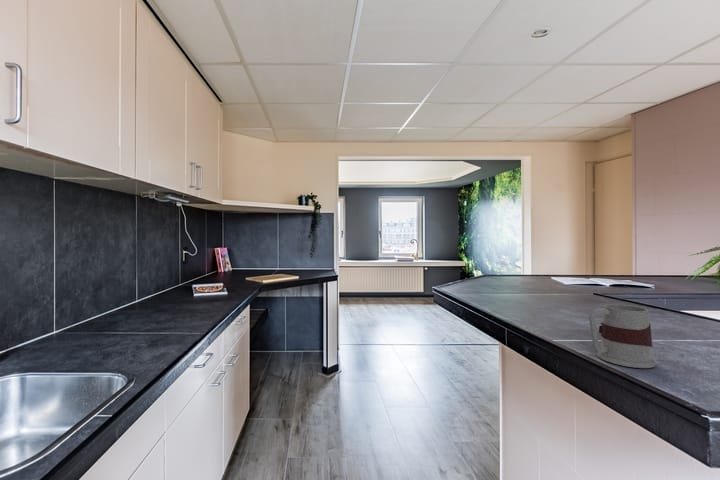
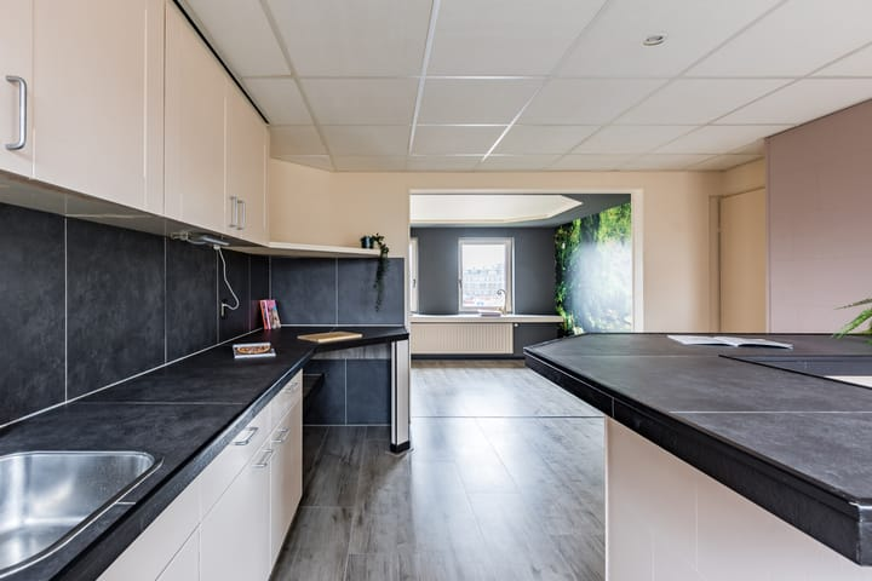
- mug [588,303,657,369]
